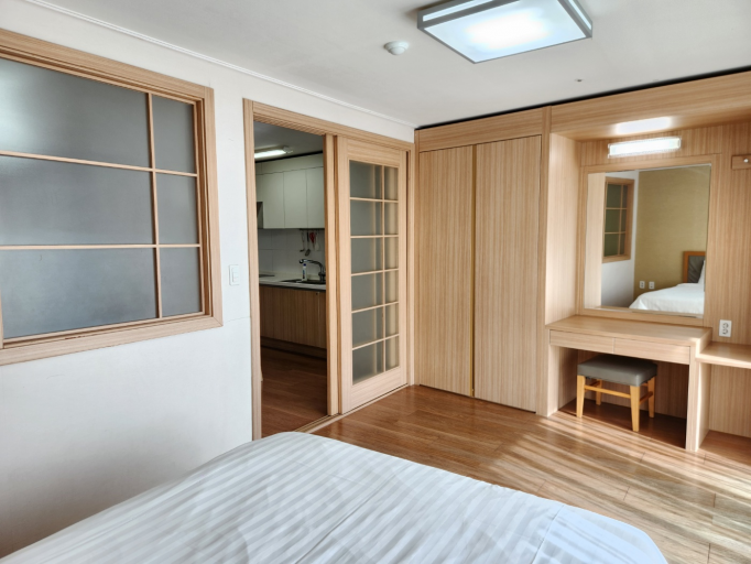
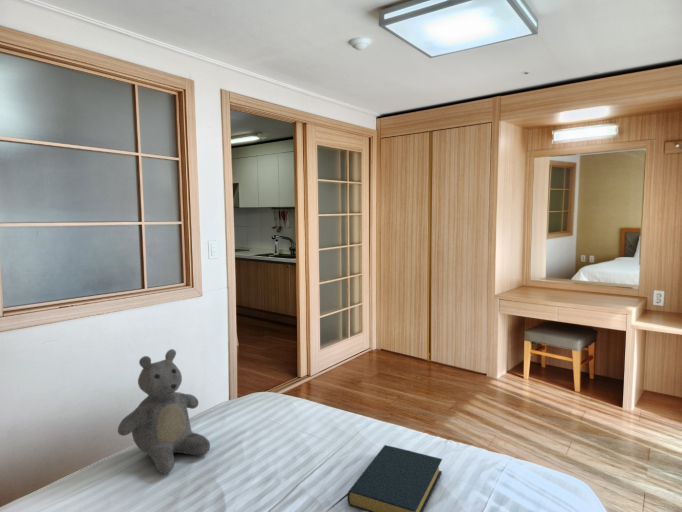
+ hardback book [346,444,443,512]
+ teddy bear [117,348,211,475]
